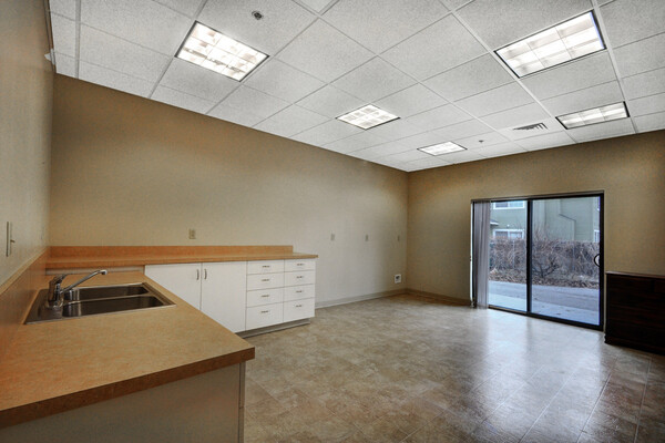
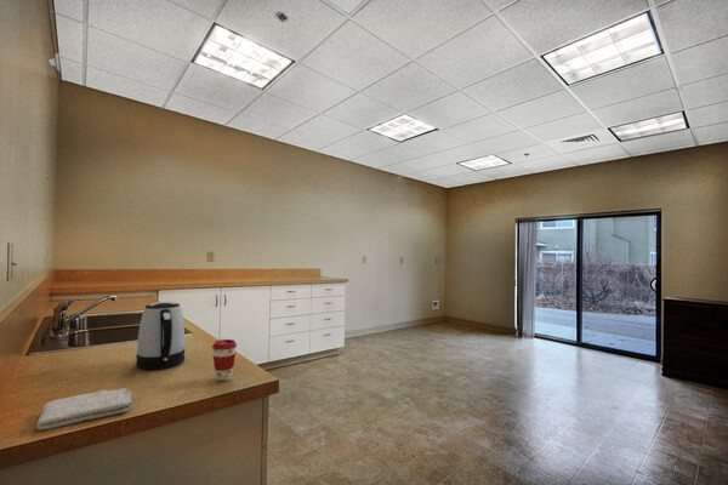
+ coffee cup [211,338,238,382]
+ kettle [135,301,186,371]
+ washcloth [35,387,133,430]
